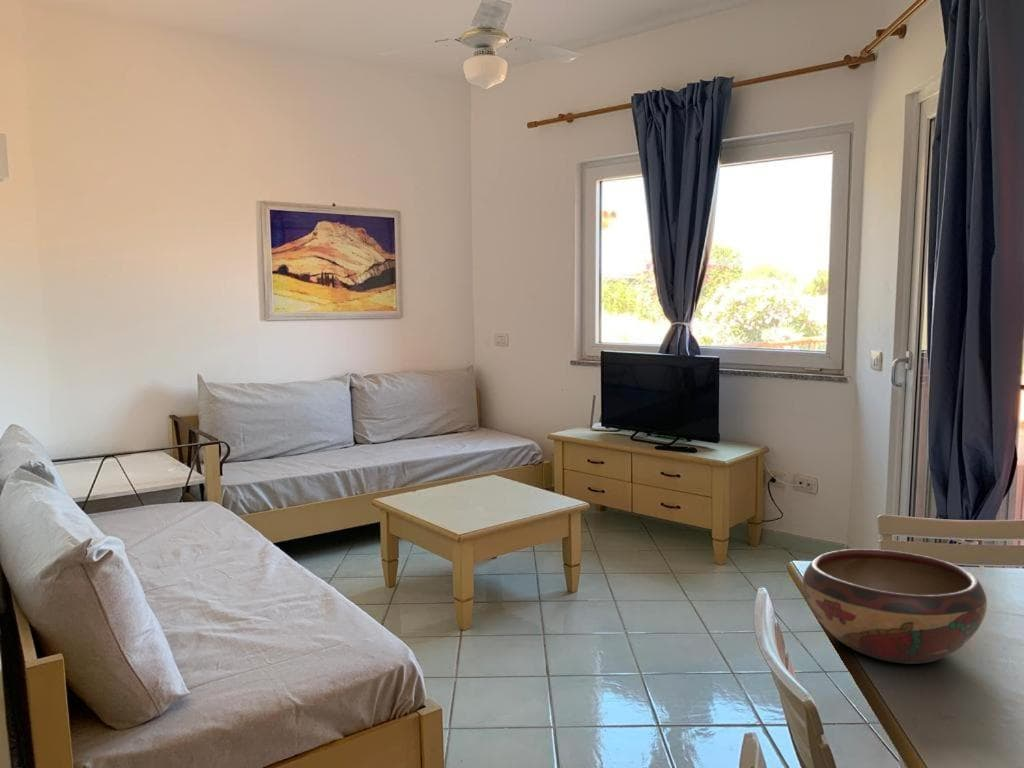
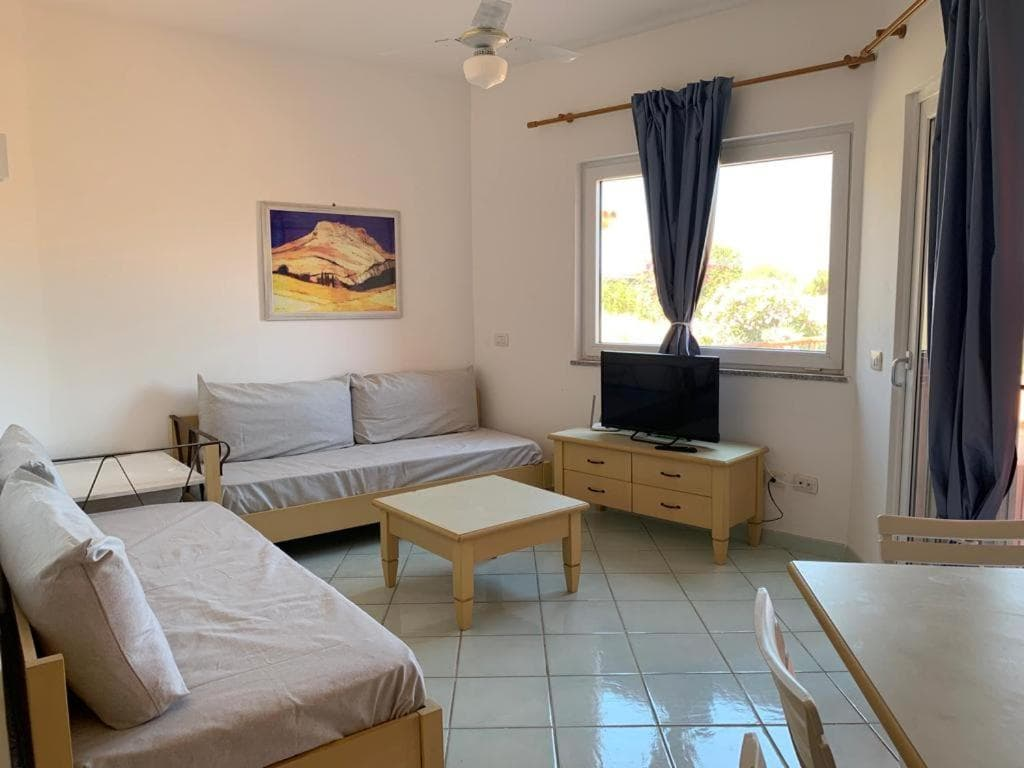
- decorative bowl [802,548,988,665]
